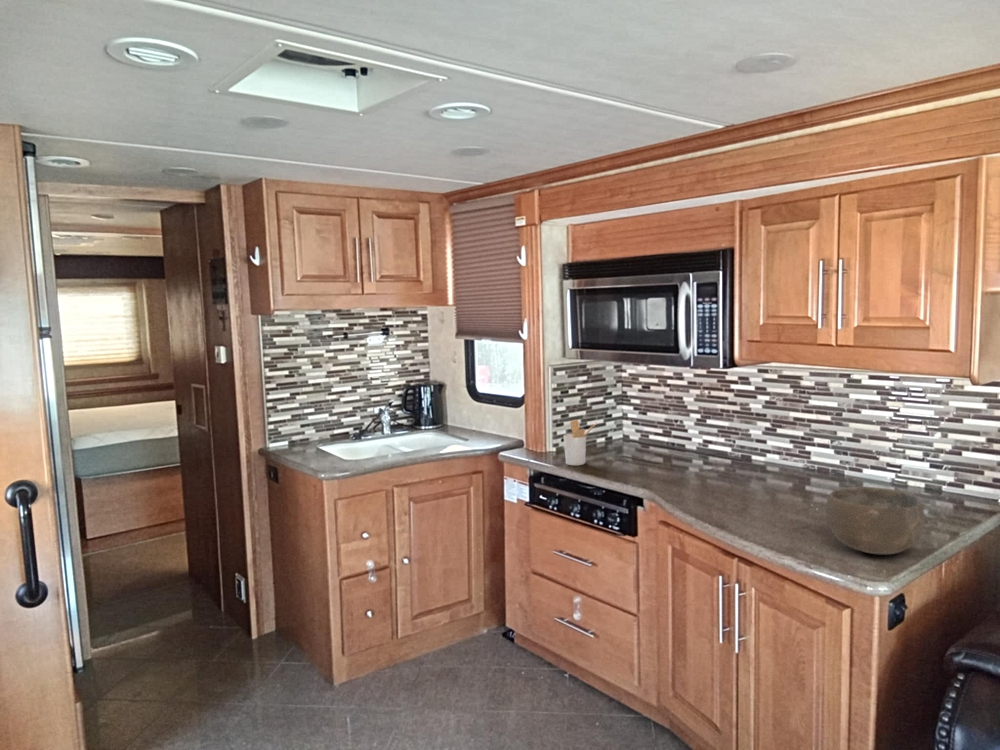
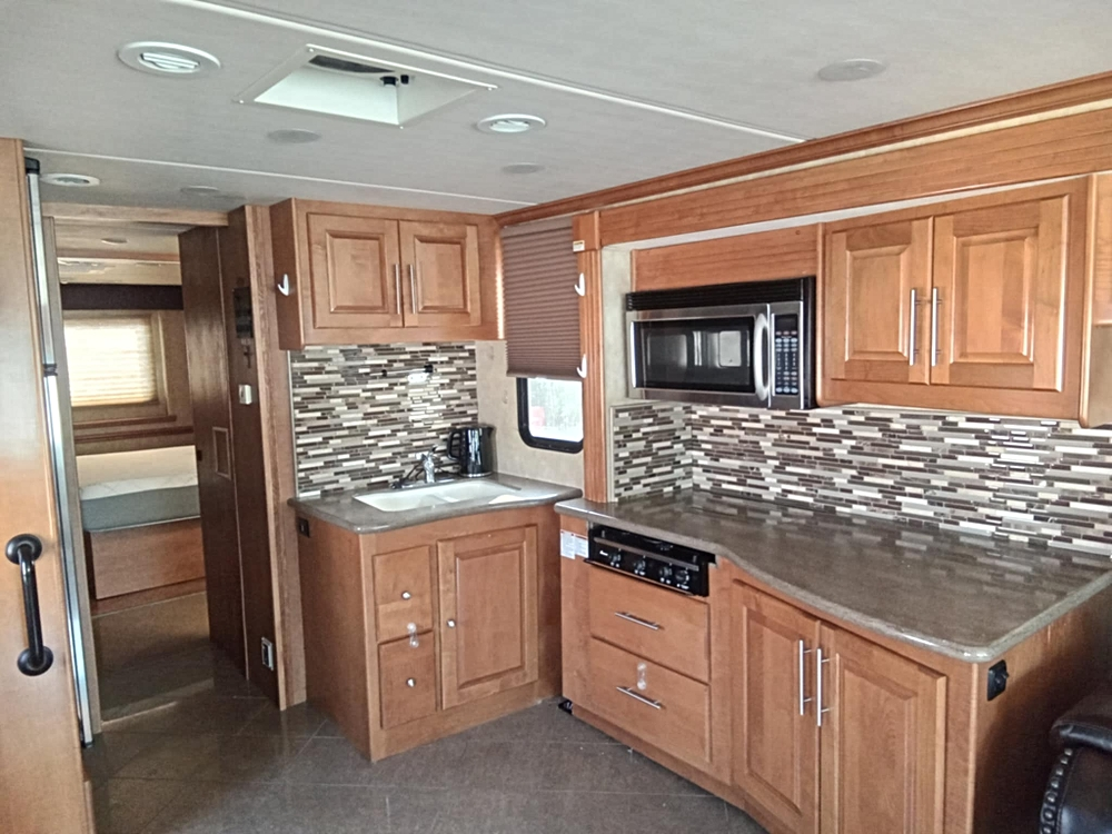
- utensil holder [563,419,598,466]
- bowl [825,486,927,555]
